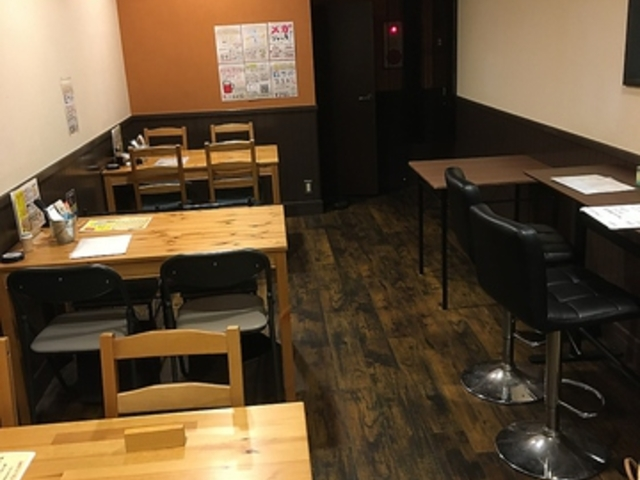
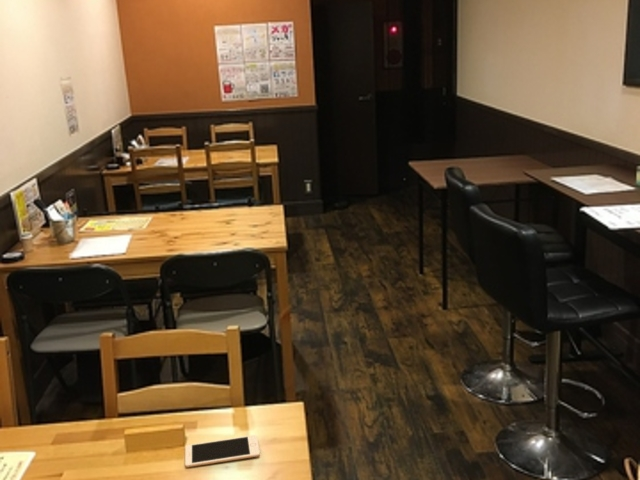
+ cell phone [184,434,261,468]
